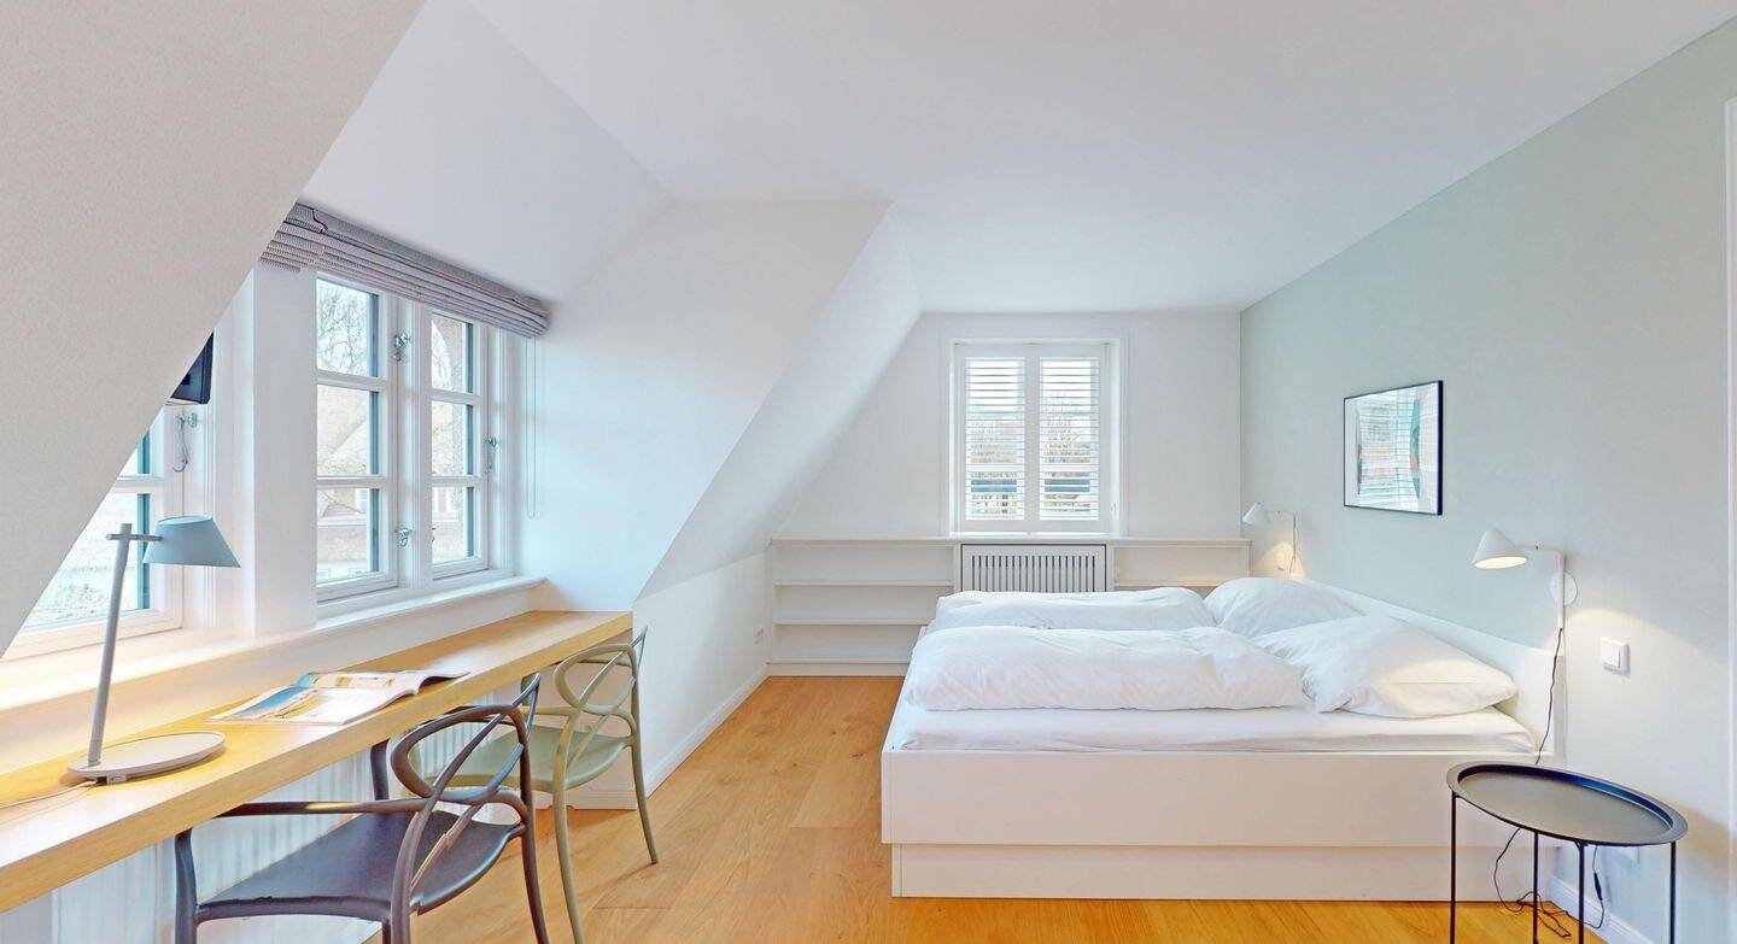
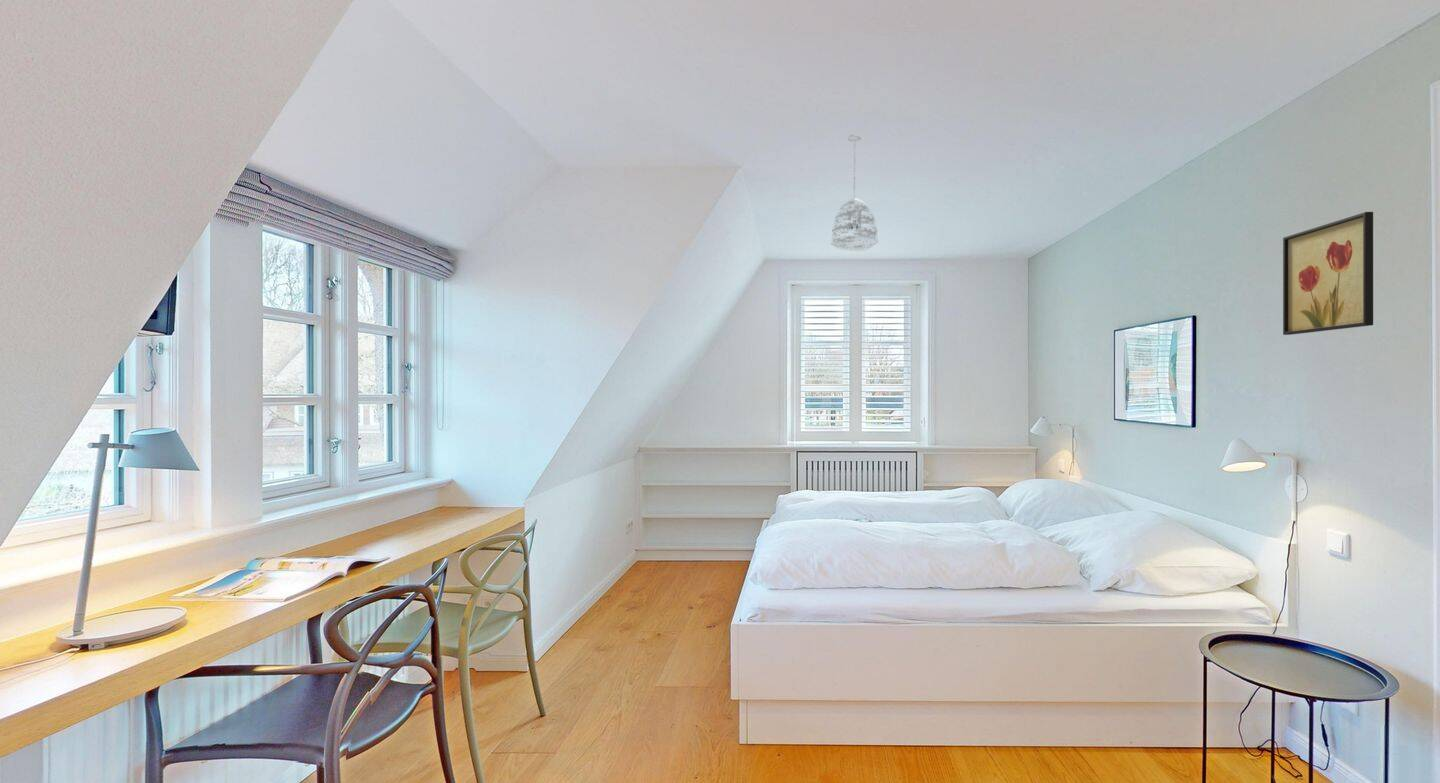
+ wall art [1282,211,1374,336]
+ pendant lamp [830,134,879,253]
